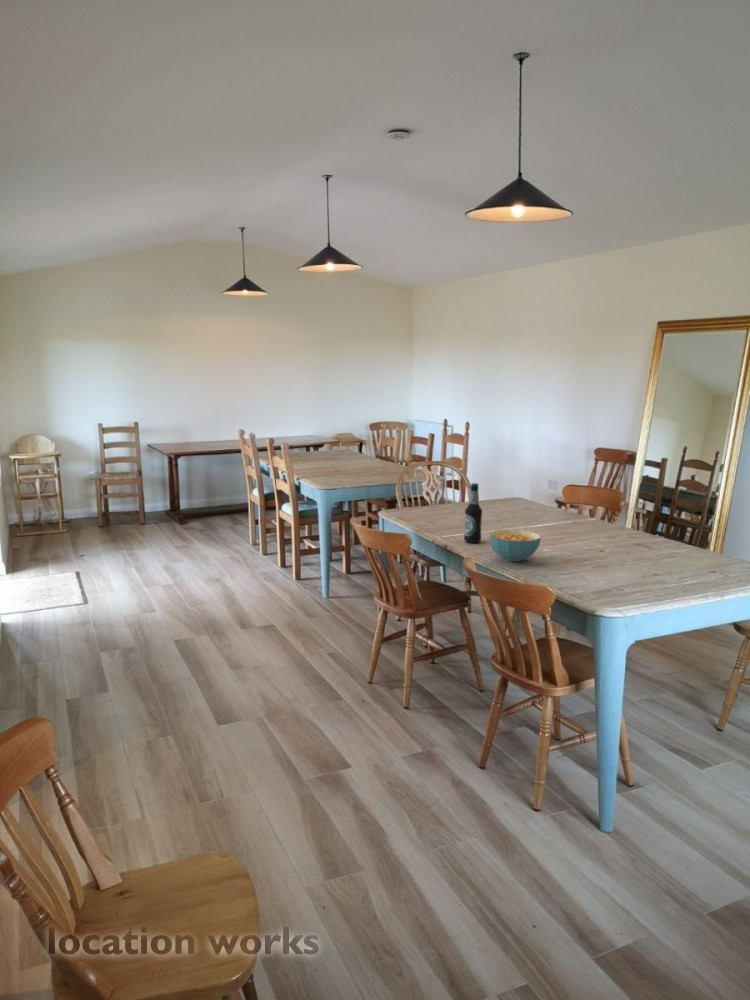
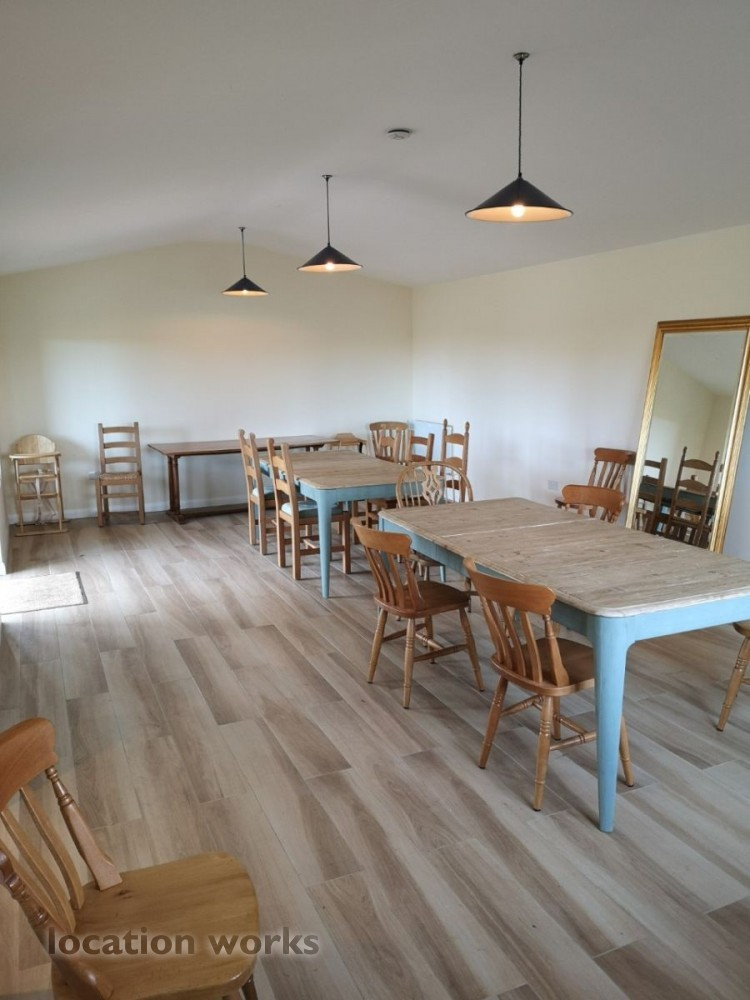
- bottle [463,482,483,544]
- cereal bowl [488,529,542,563]
